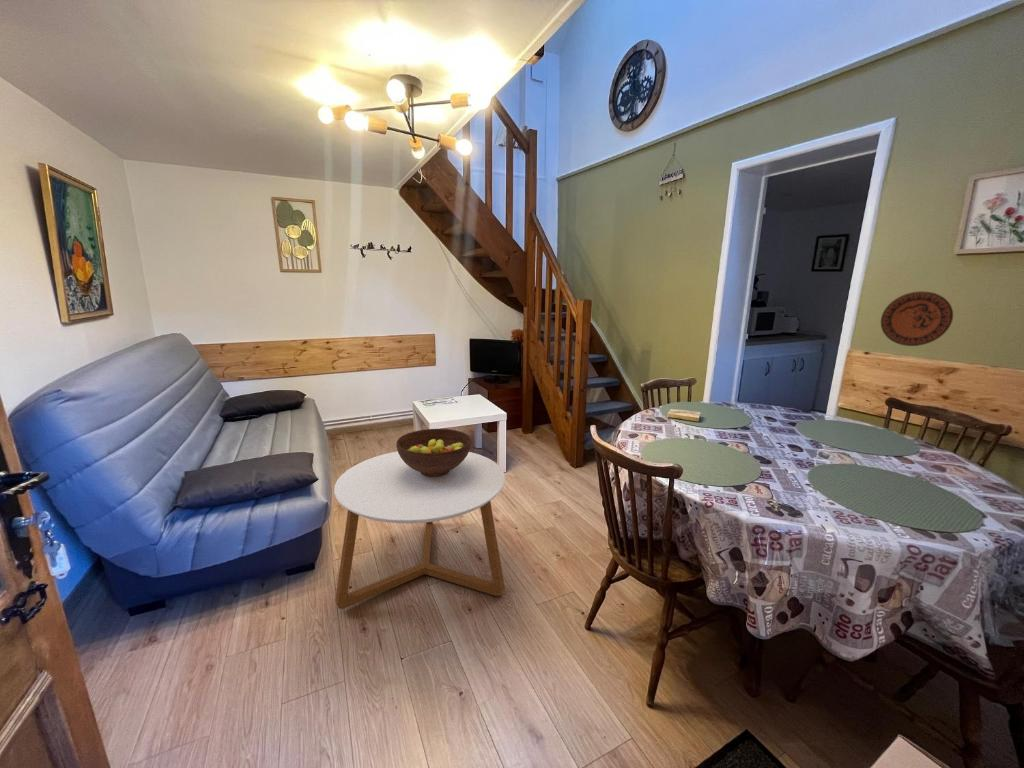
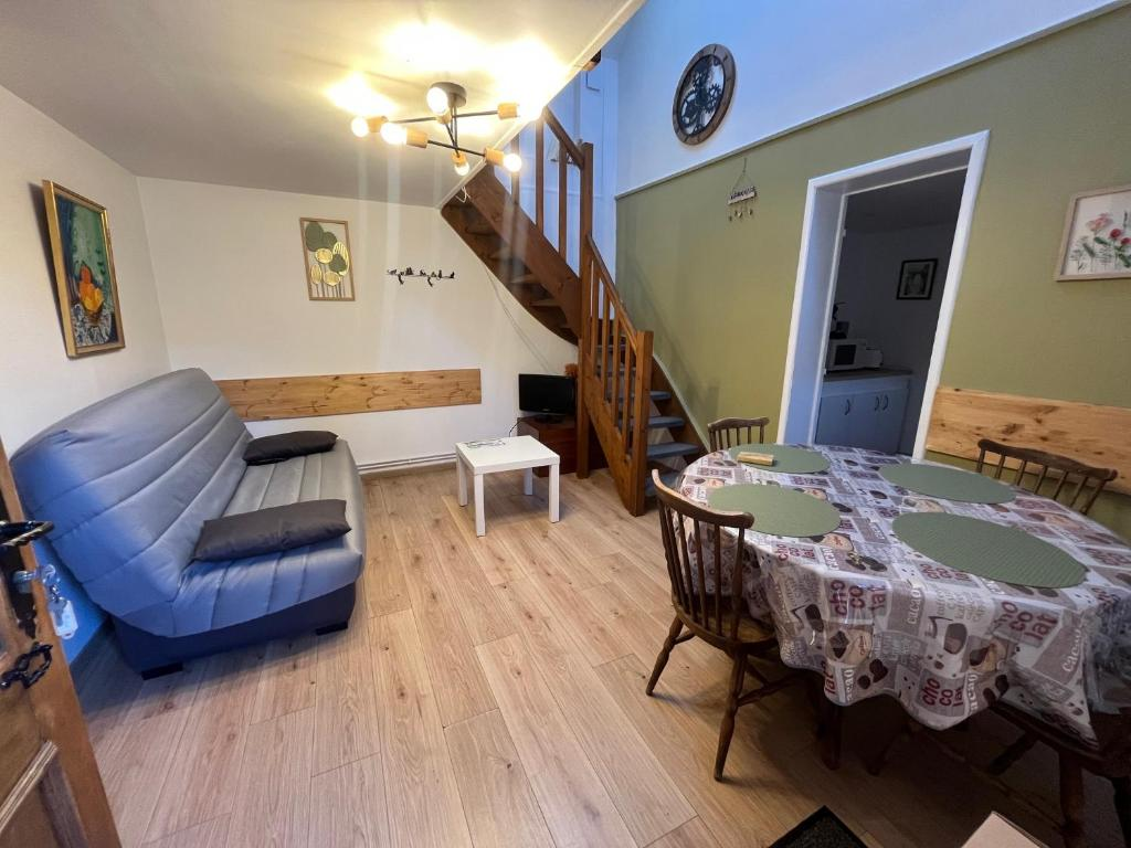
- decorative plate [880,291,954,347]
- coffee table [333,450,506,610]
- fruit bowl [395,428,472,477]
